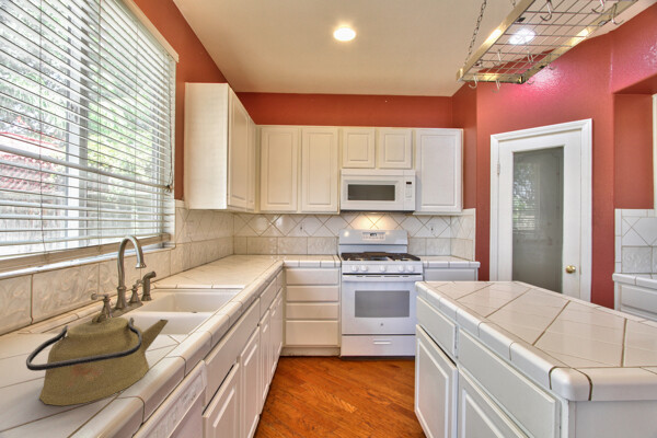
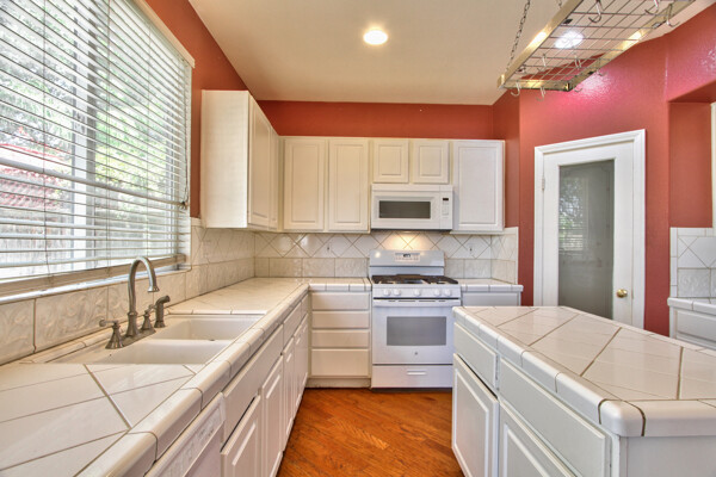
- kettle [25,311,170,407]
